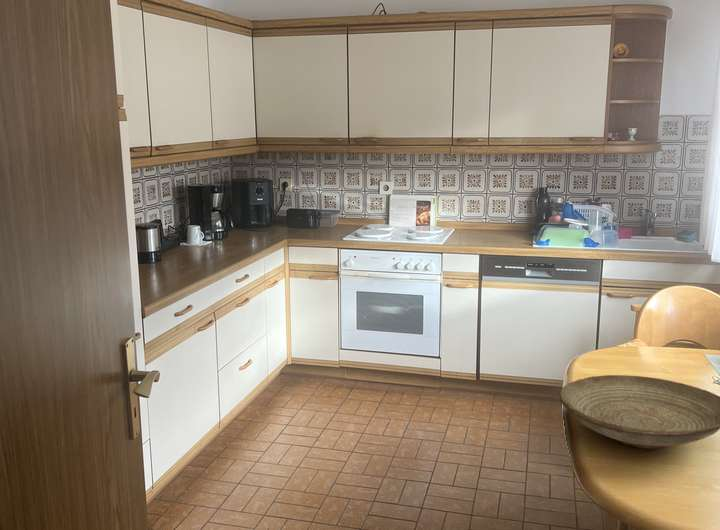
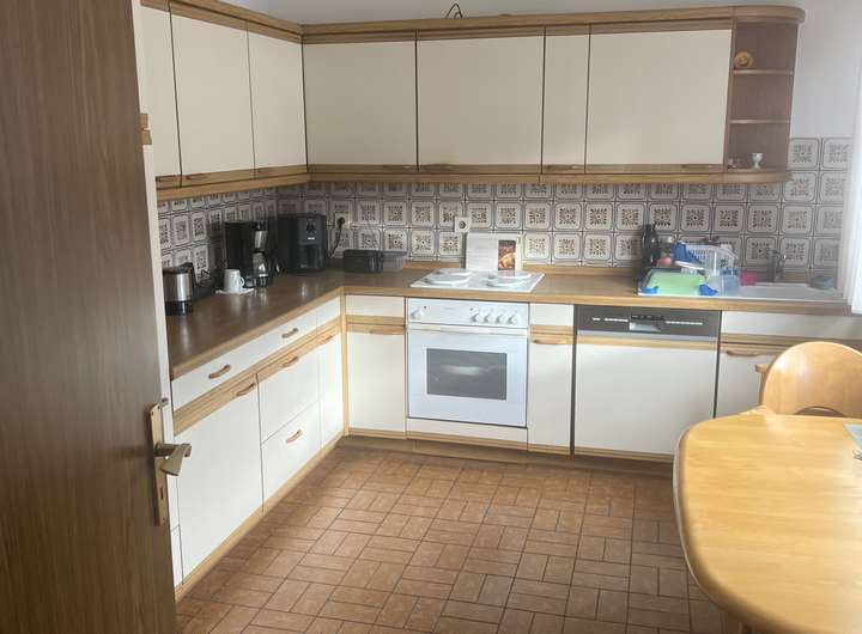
- decorative bowl [559,374,720,450]
